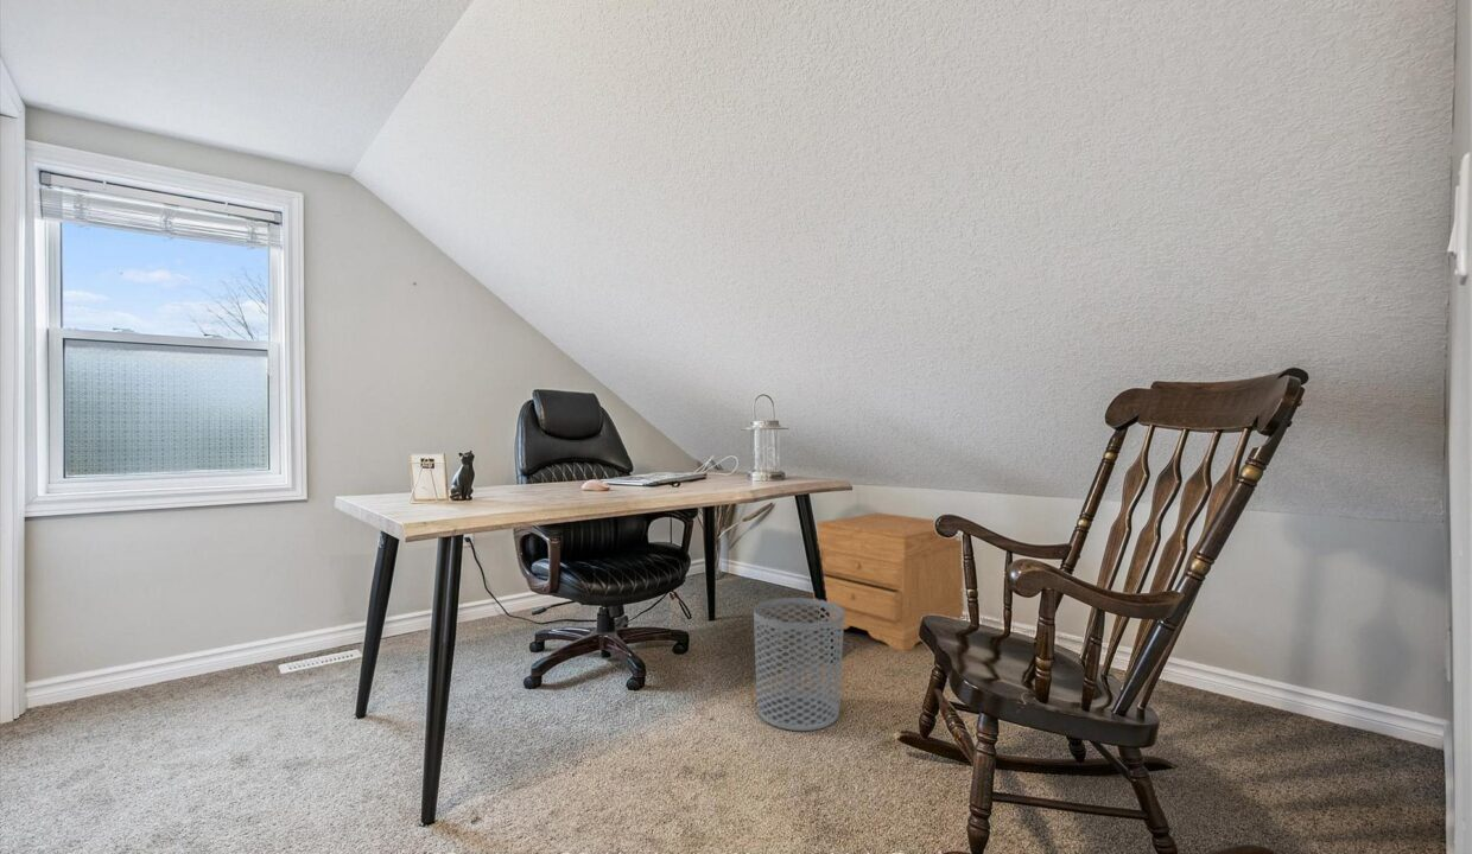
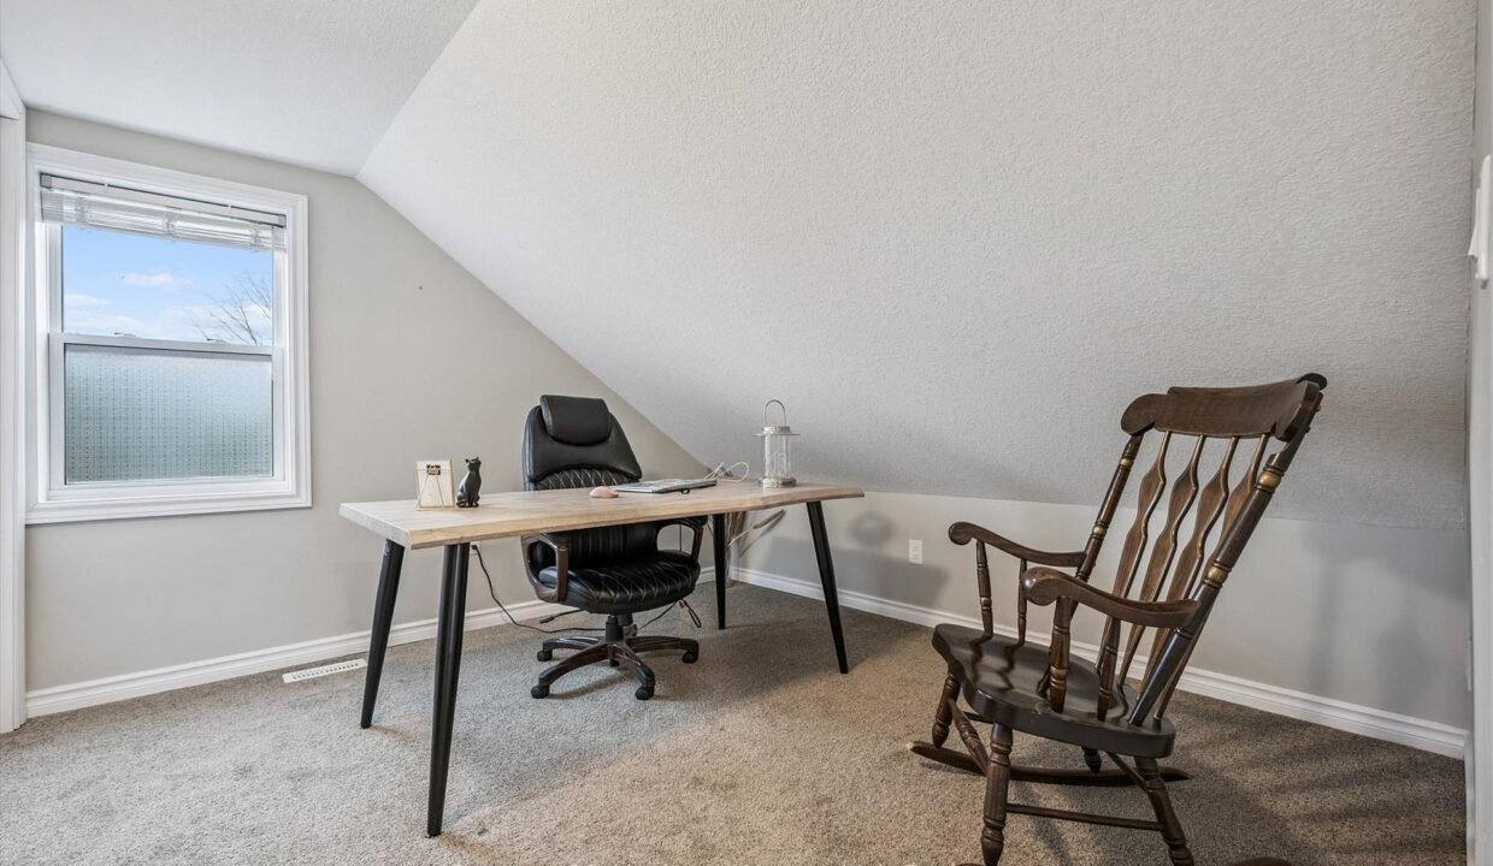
- waste bin [753,597,844,732]
- nightstand [812,511,965,652]
